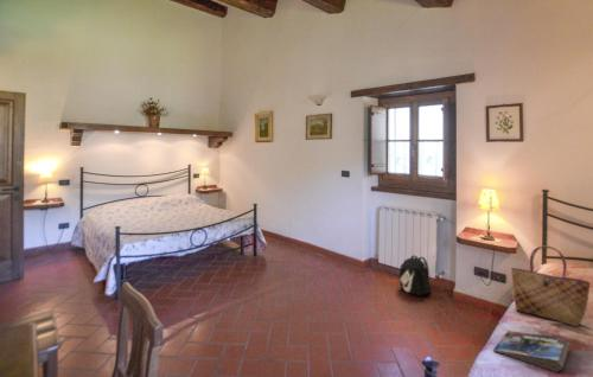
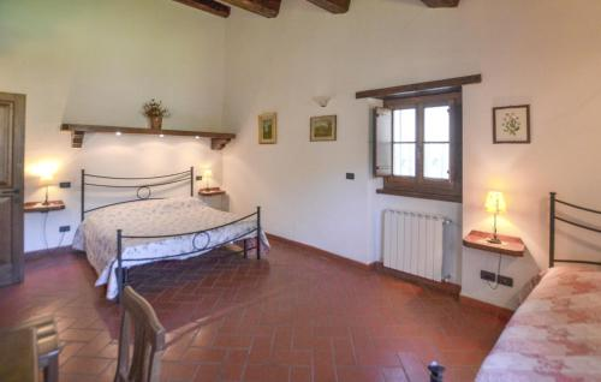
- backpack [398,255,432,296]
- tote bag [510,244,591,328]
- magazine [492,330,572,373]
